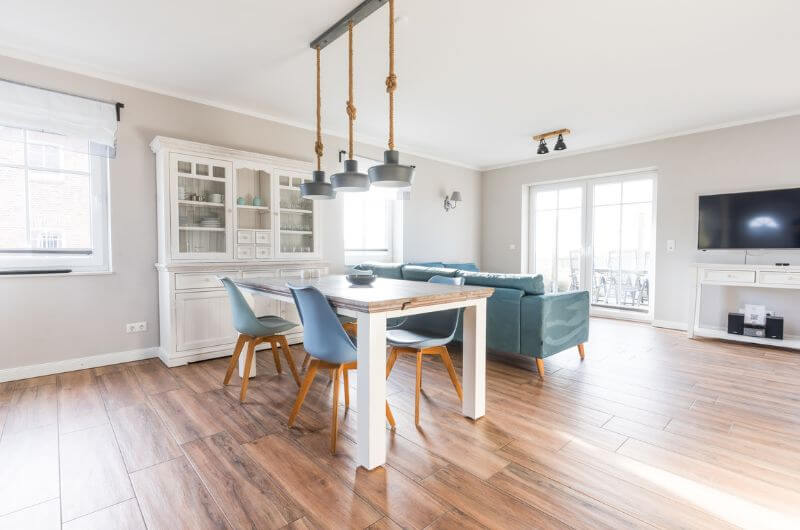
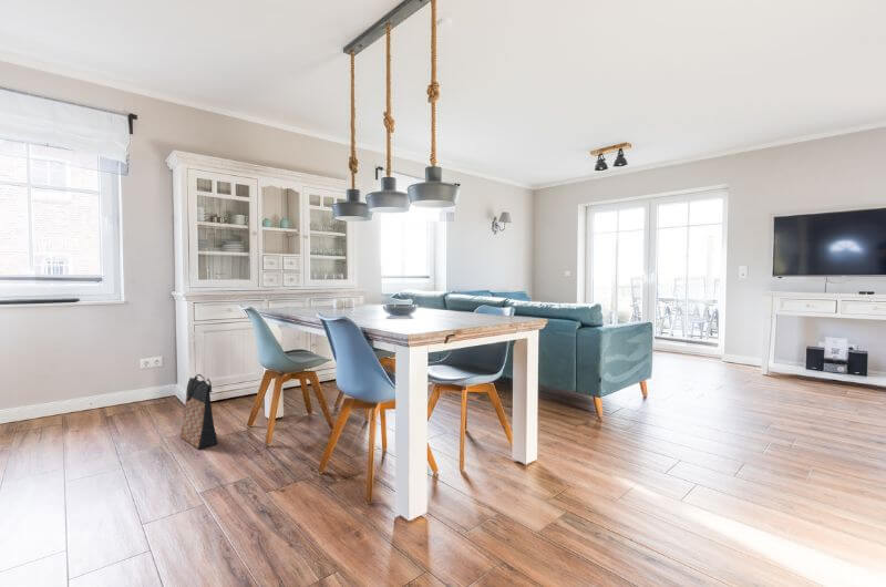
+ bag [179,373,219,450]
